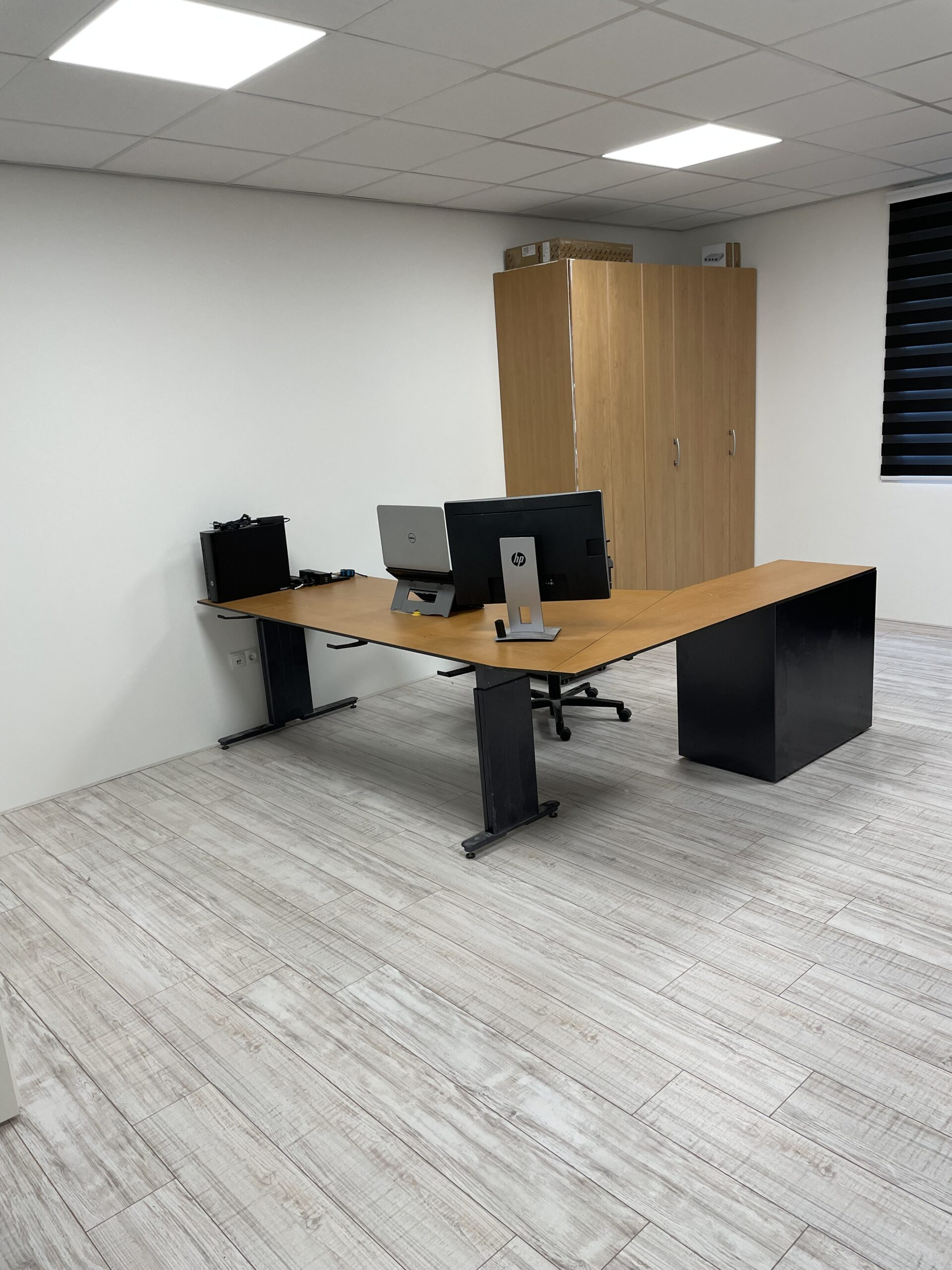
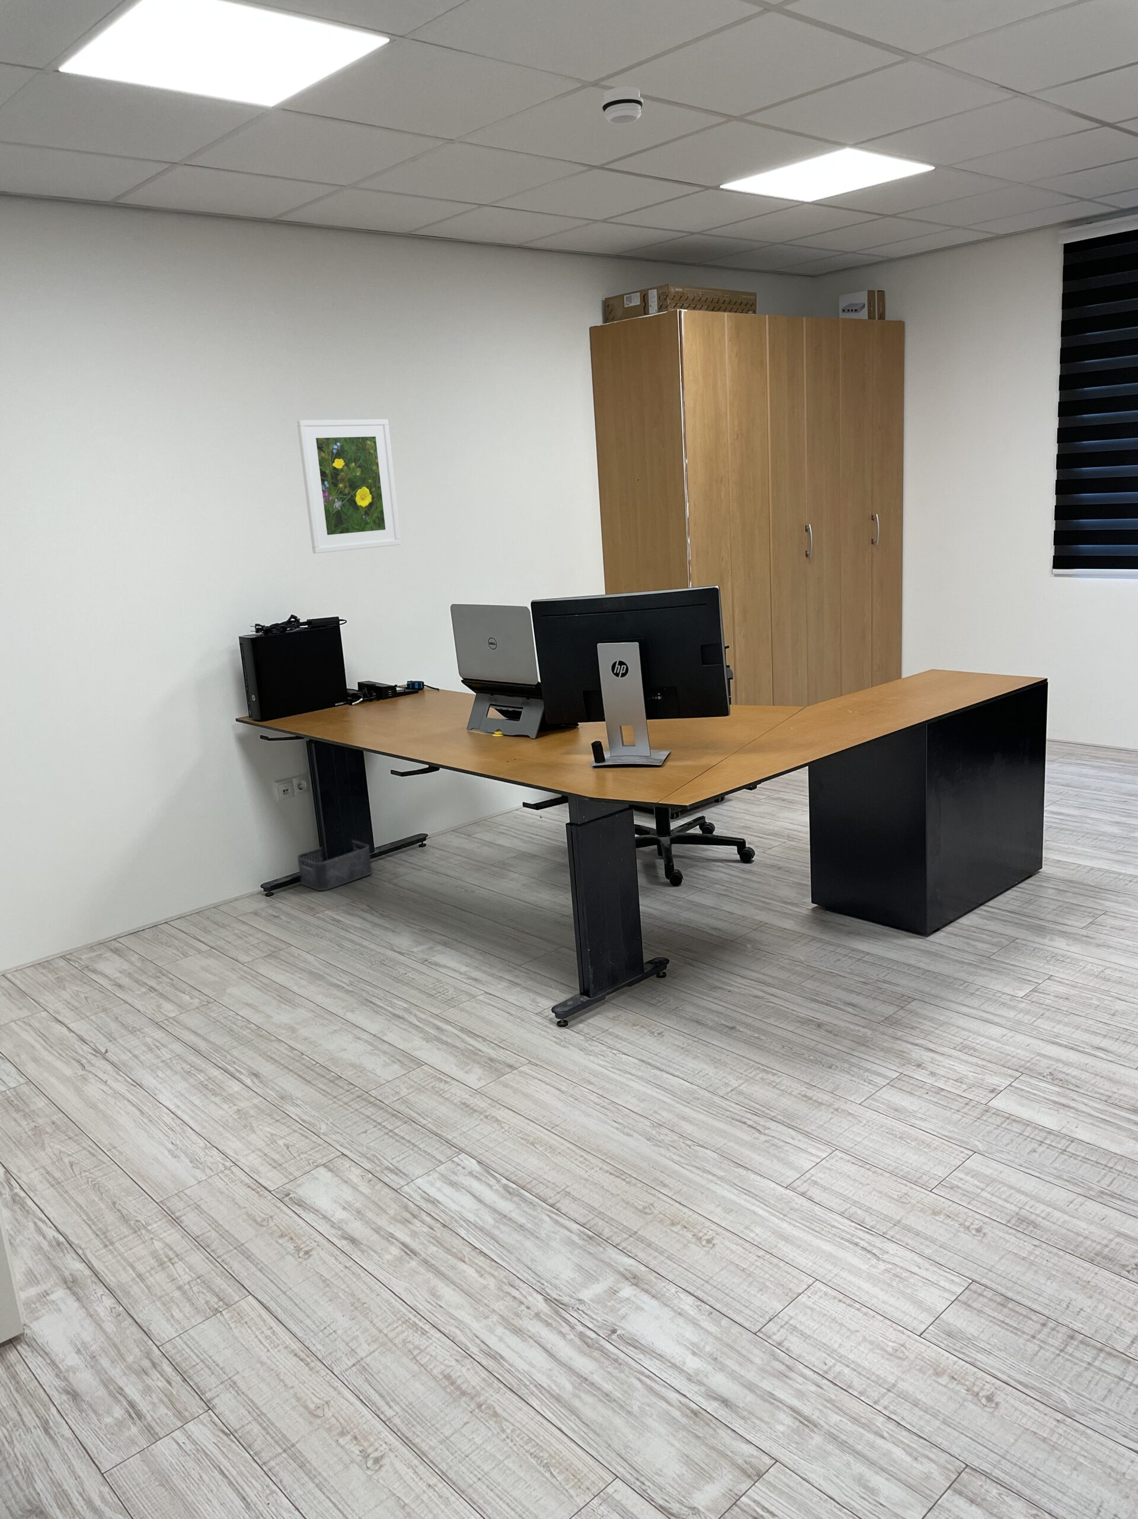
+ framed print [296,419,402,554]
+ smoke detector [601,86,643,124]
+ storage bin [296,840,373,891]
